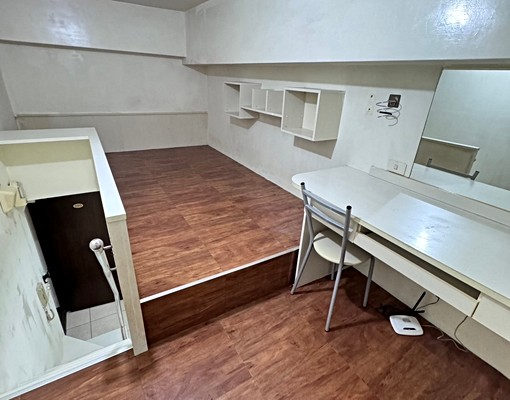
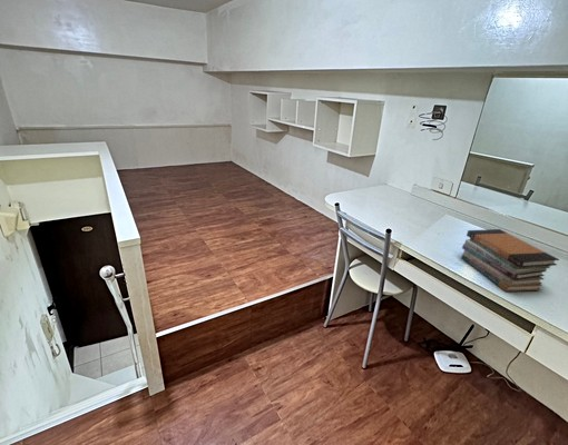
+ book stack [460,228,560,293]
